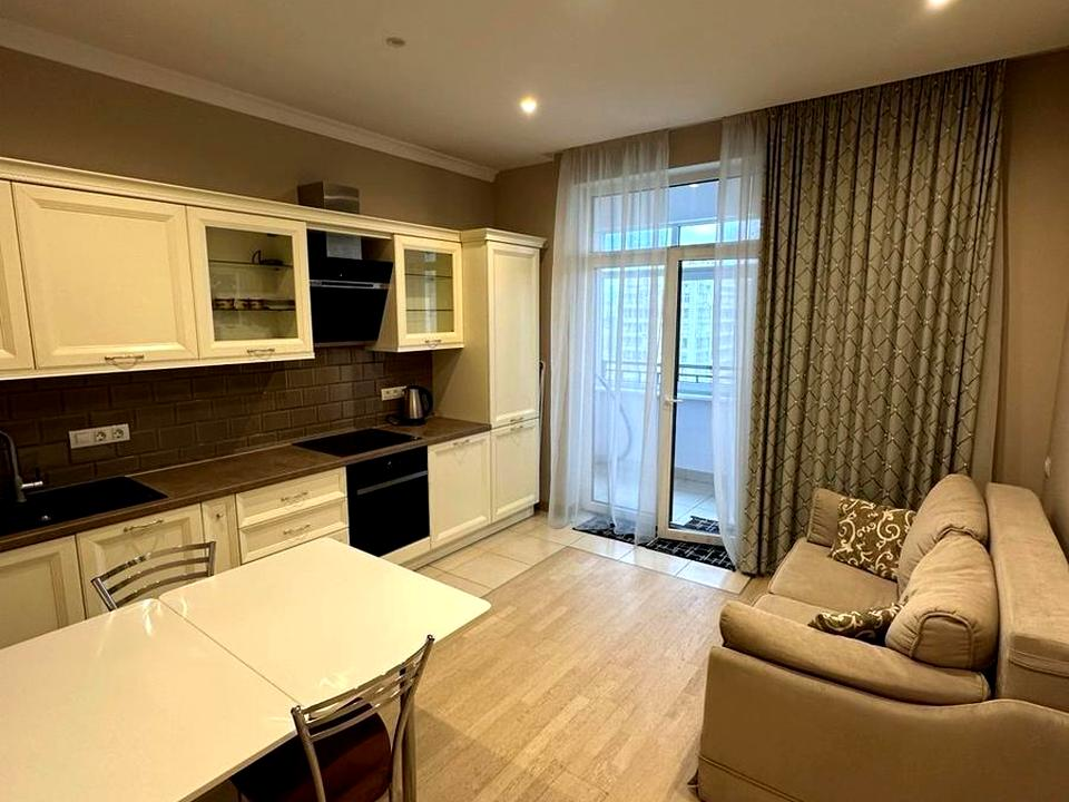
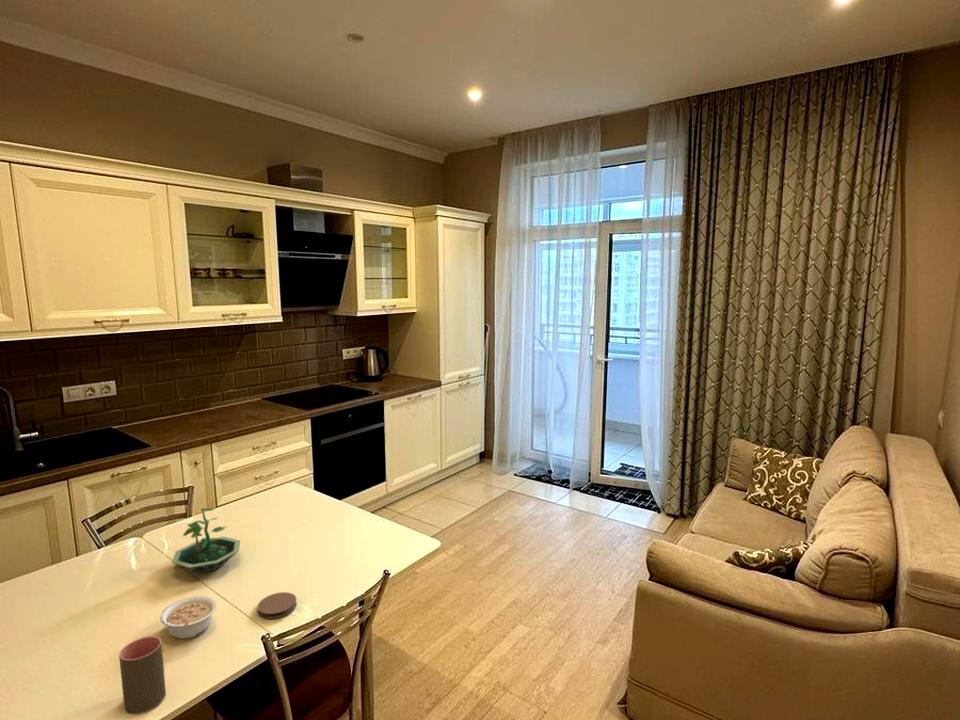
+ cup [118,635,167,715]
+ terrarium [171,507,241,574]
+ coaster [256,591,298,620]
+ legume [159,595,218,640]
